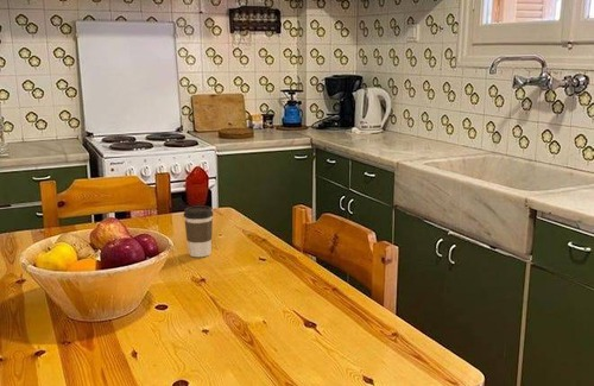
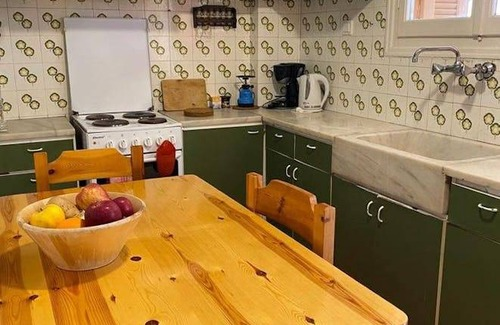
- coffee cup [183,204,214,258]
